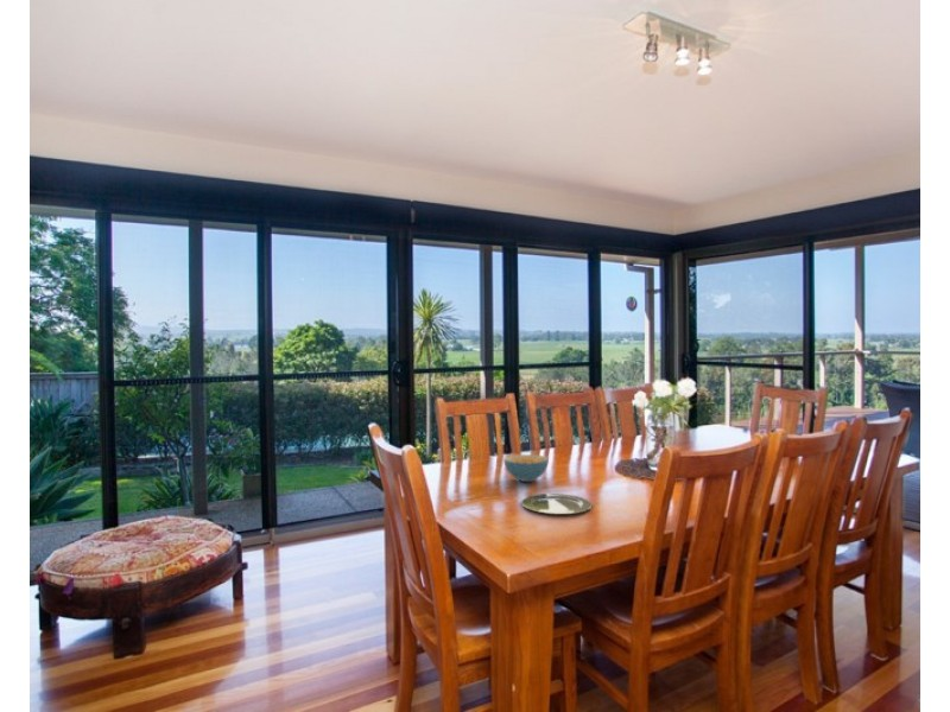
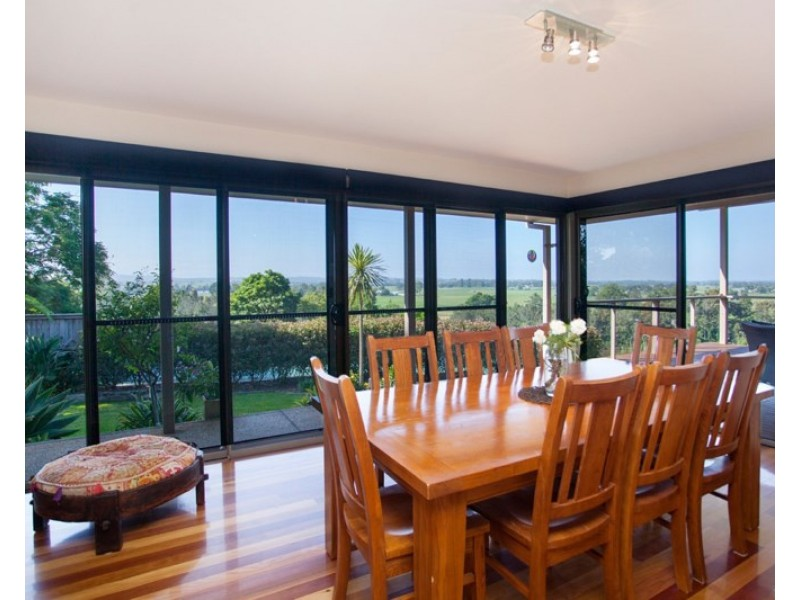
- cereal bowl [502,453,550,483]
- plate [520,492,594,515]
